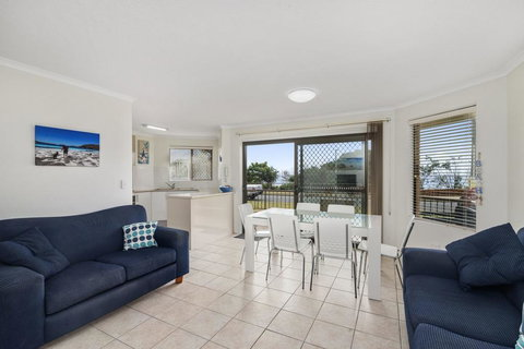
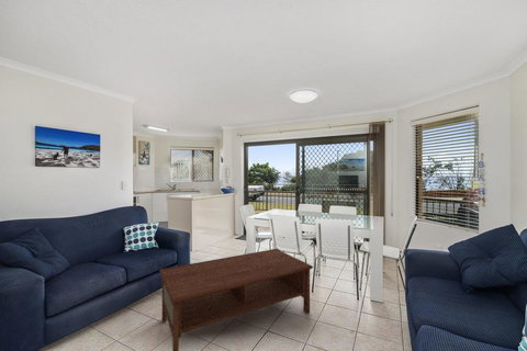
+ coffee table [158,248,314,351]
